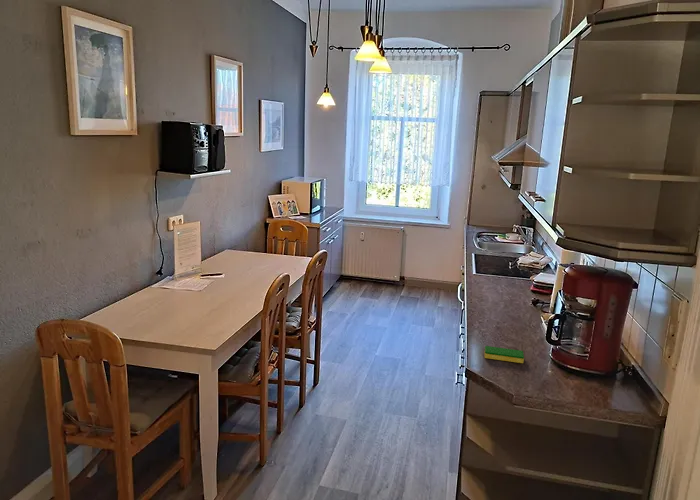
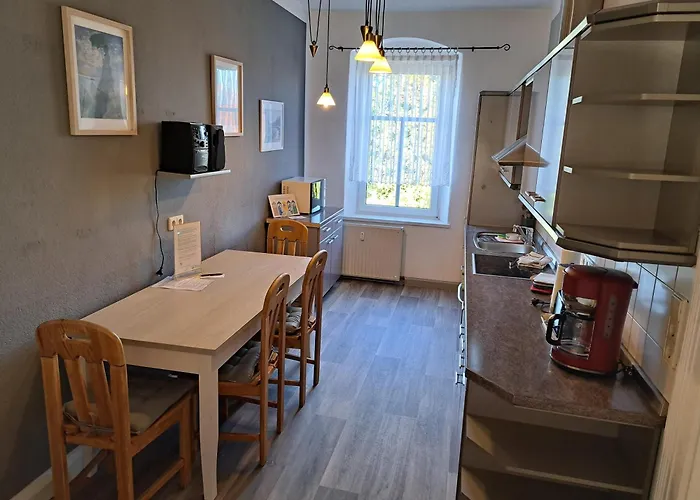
- dish sponge [484,345,525,364]
